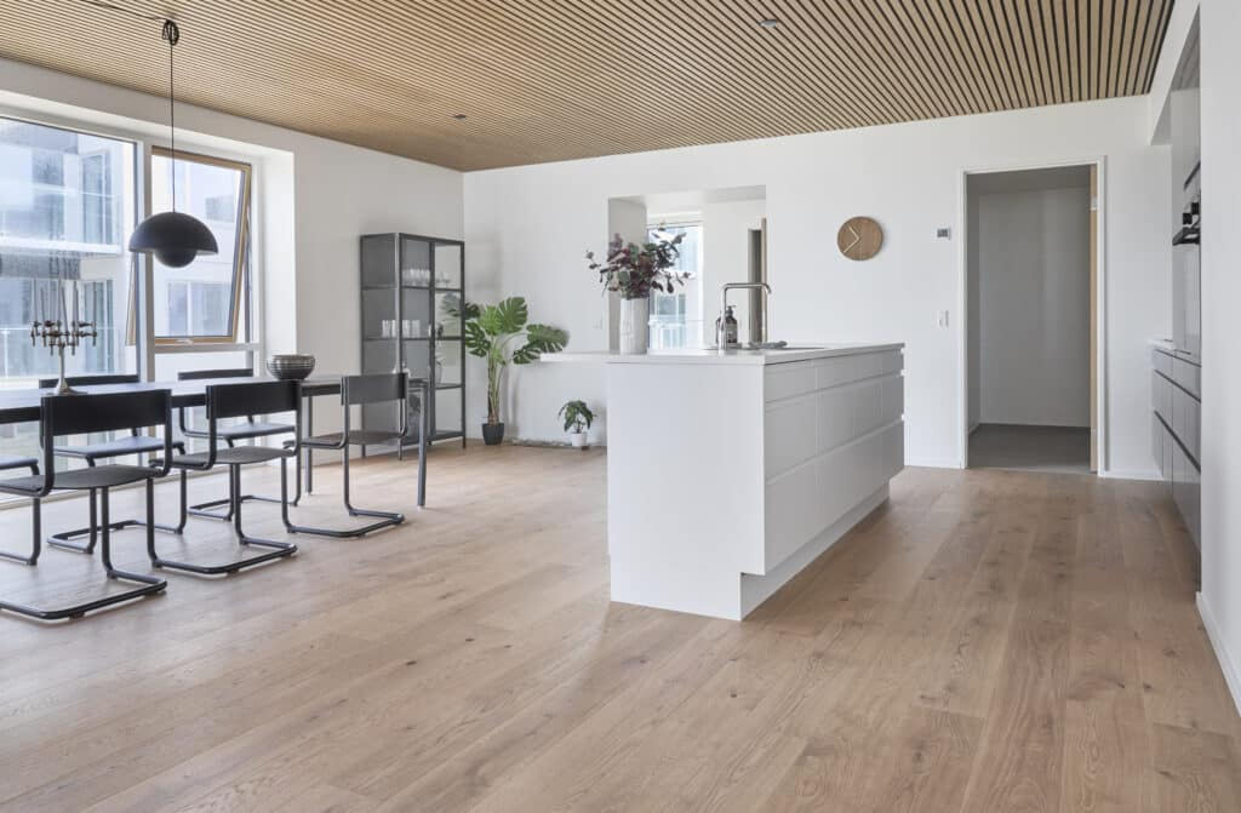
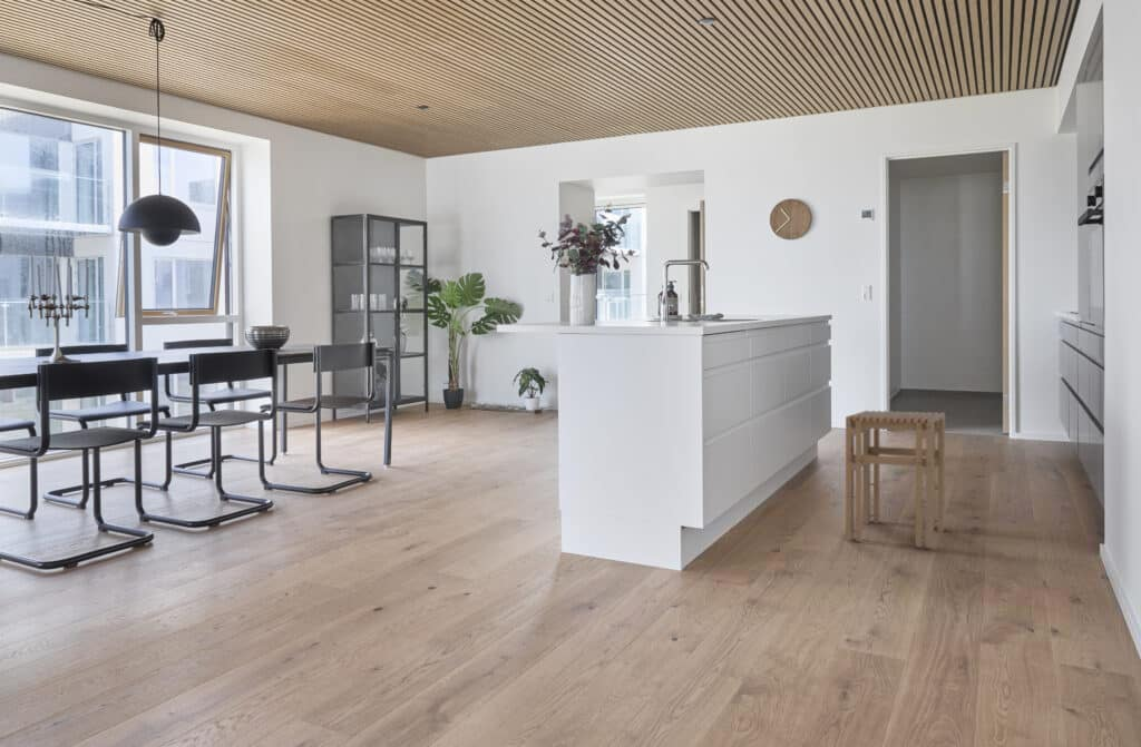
+ stool [845,410,946,549]
